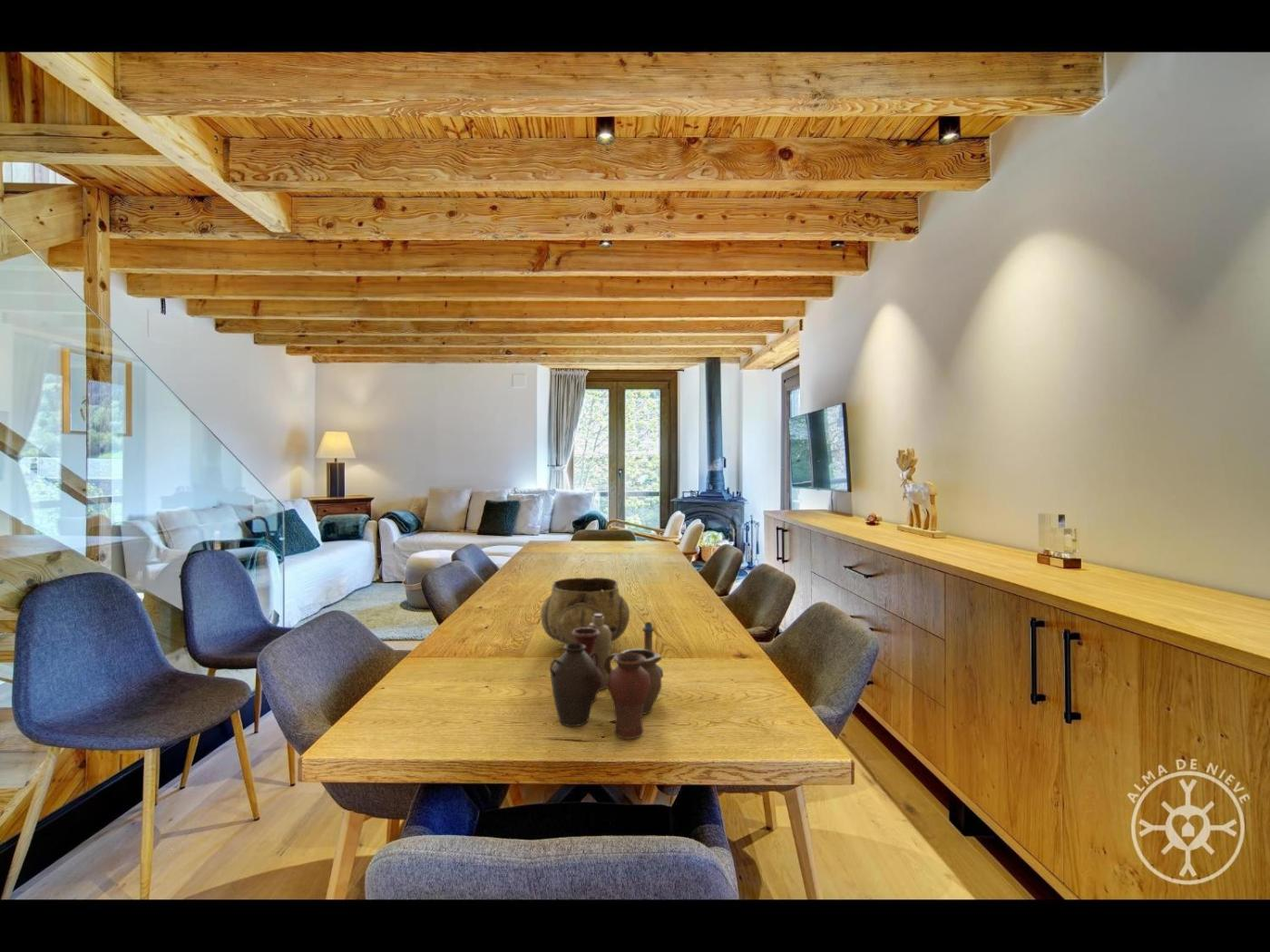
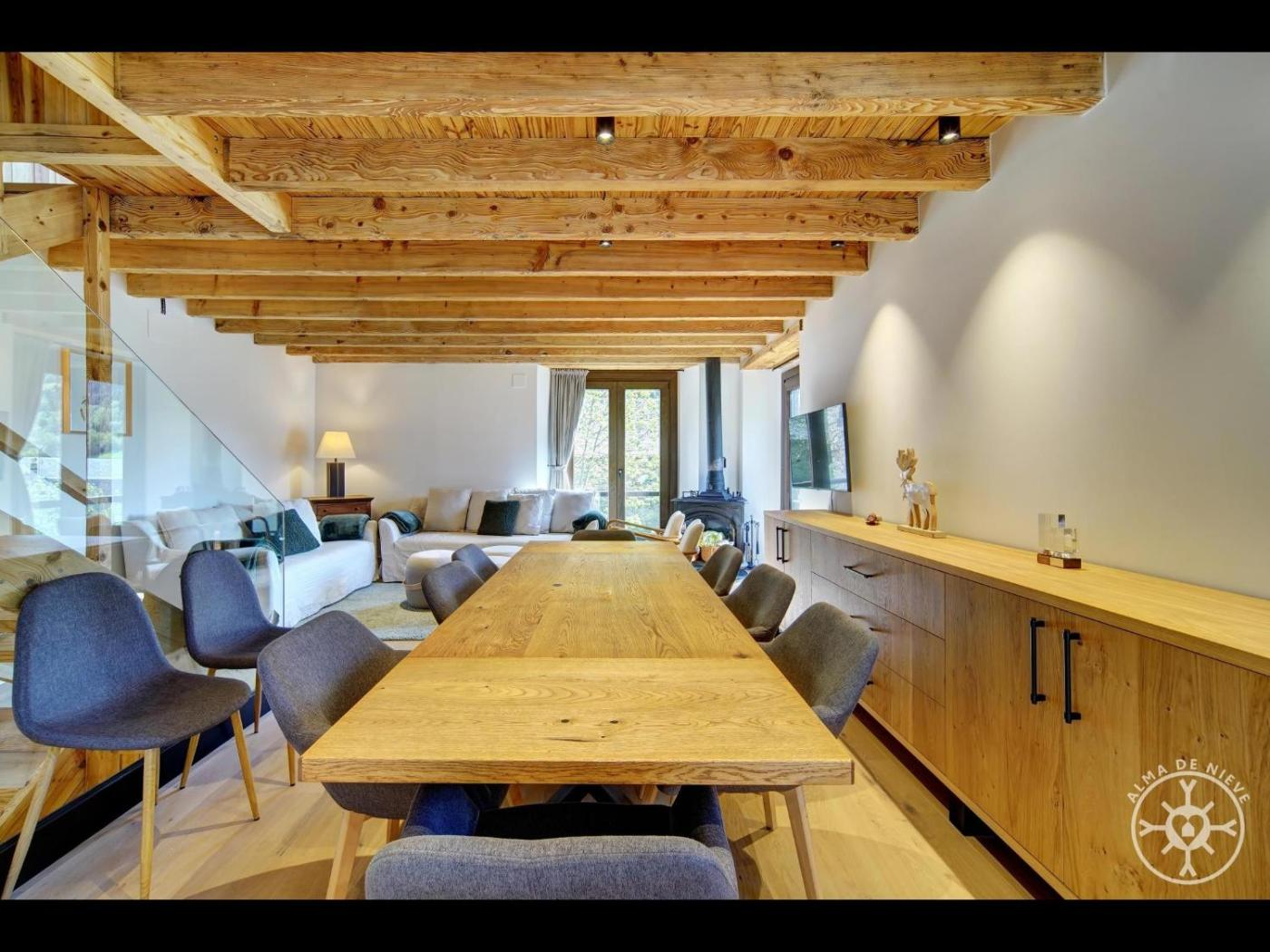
- decorative bowl [540,577,630,646]
- vase [549,614,664,740]
